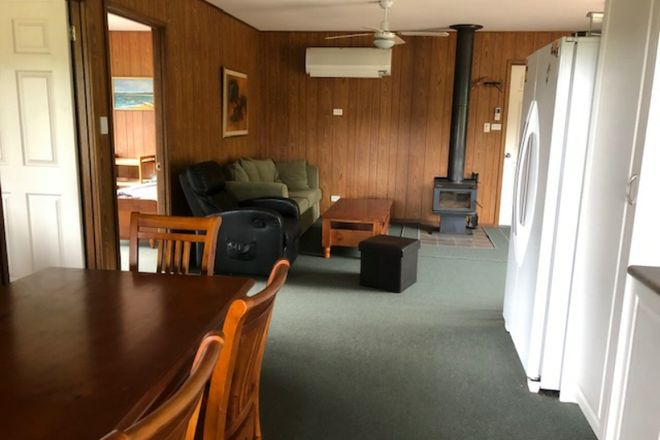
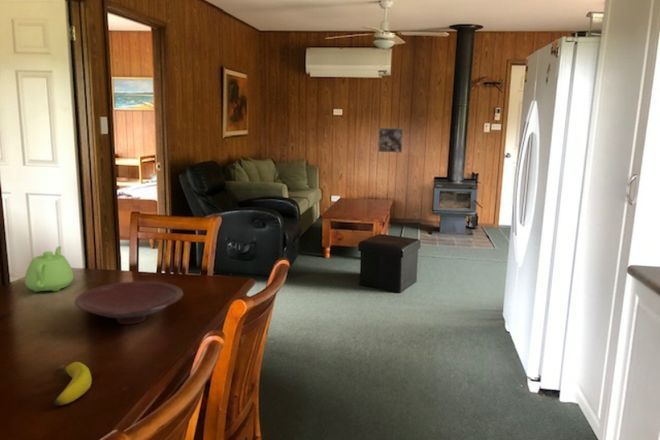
+ teapot [24,245,74,293]
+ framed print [377,127,404,154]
+ banana [52,361,93,406]
+ bowl [73,280,184,325]
